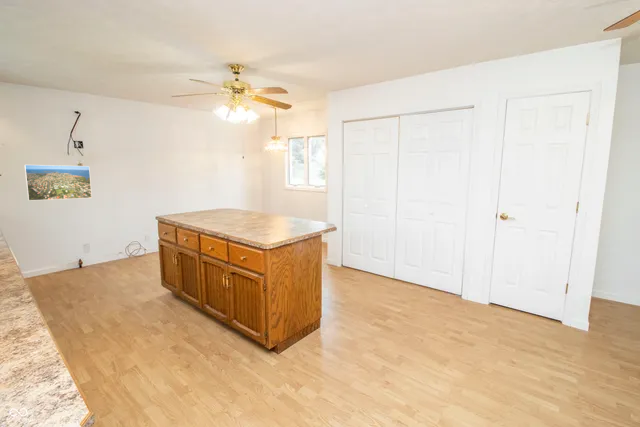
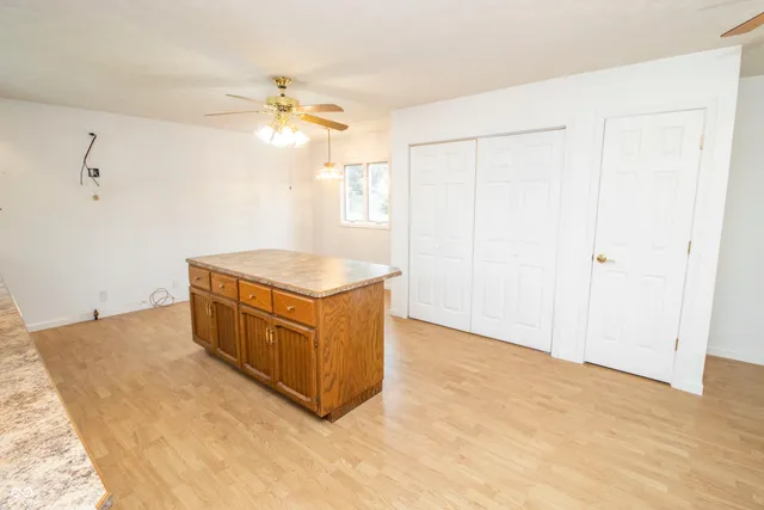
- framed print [23,164,93,202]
